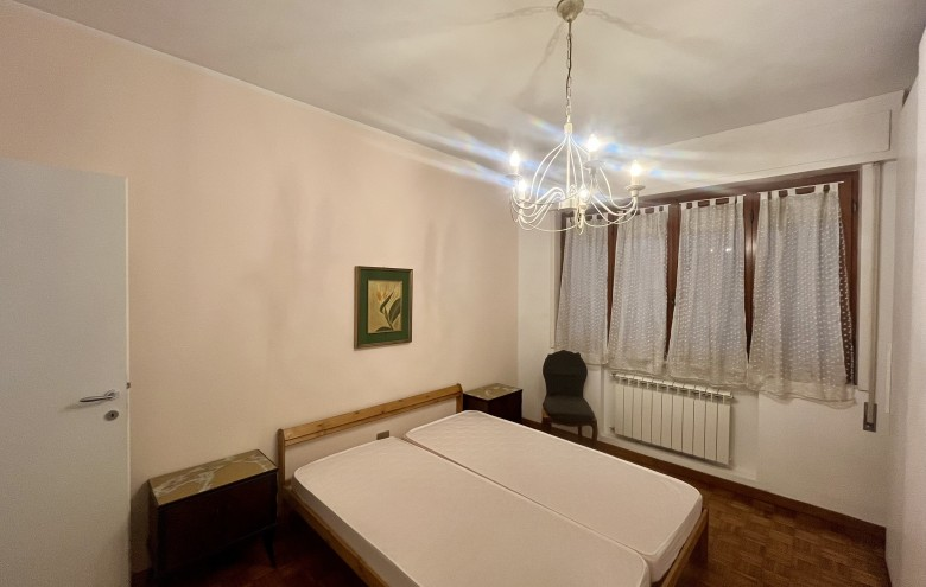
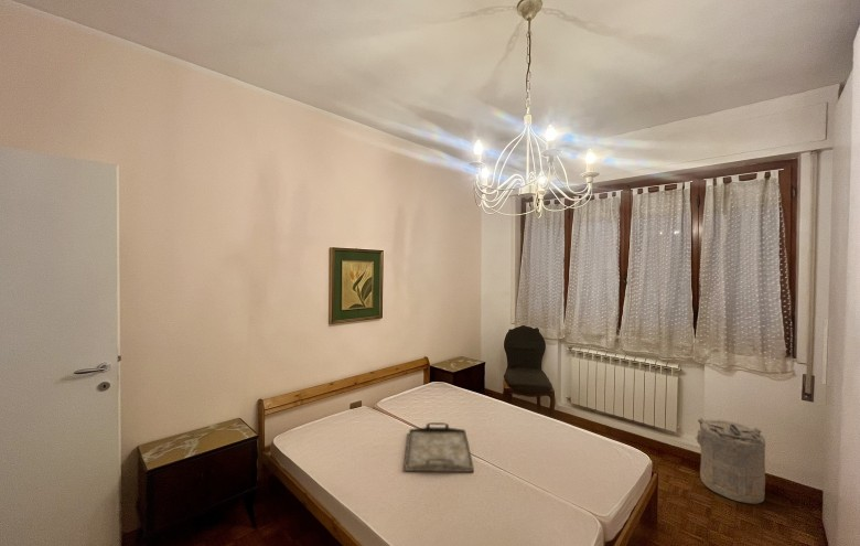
+ laundry hamper [695,417,766,505]
+ serving tray [404,421,475,473]
